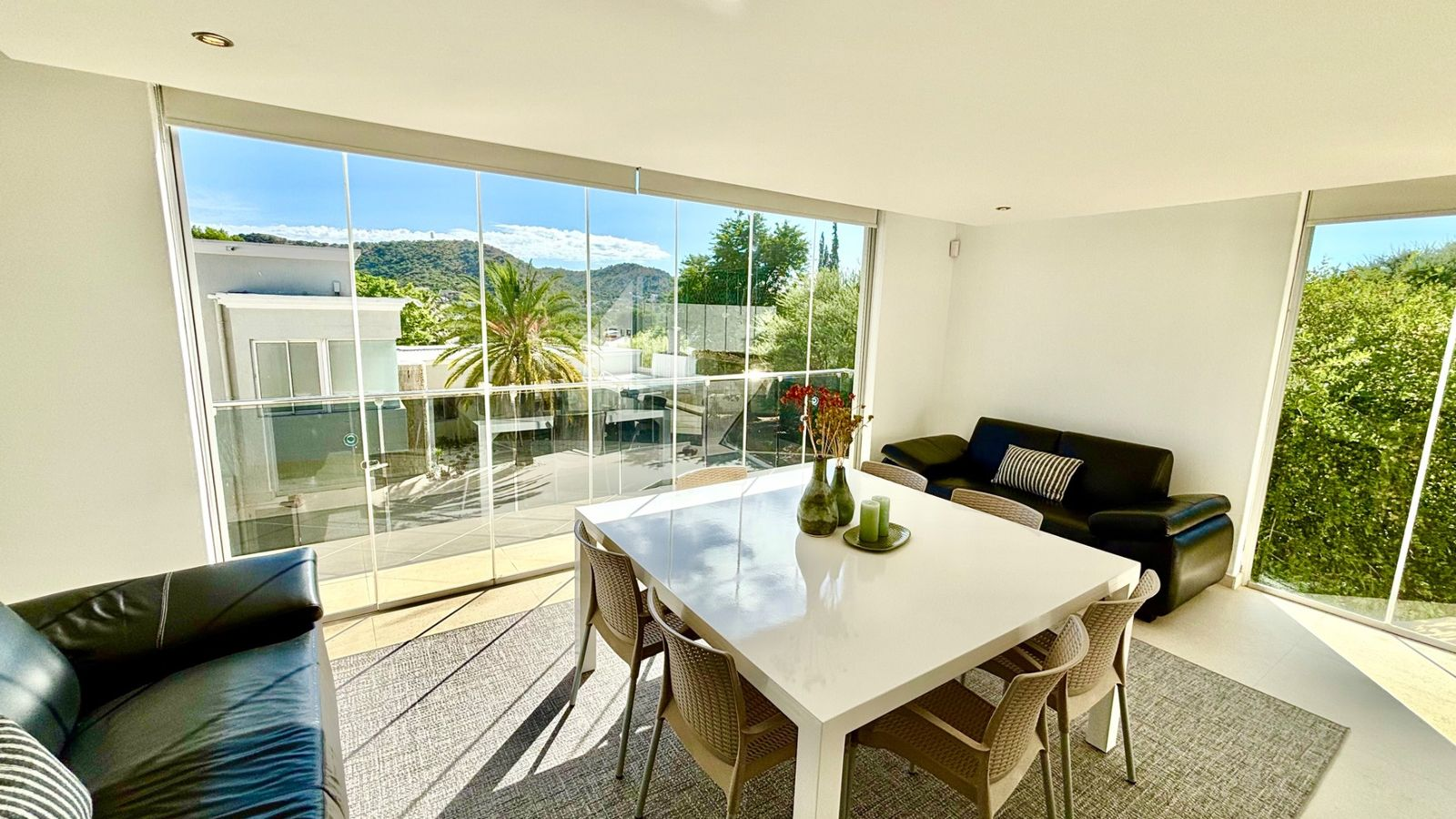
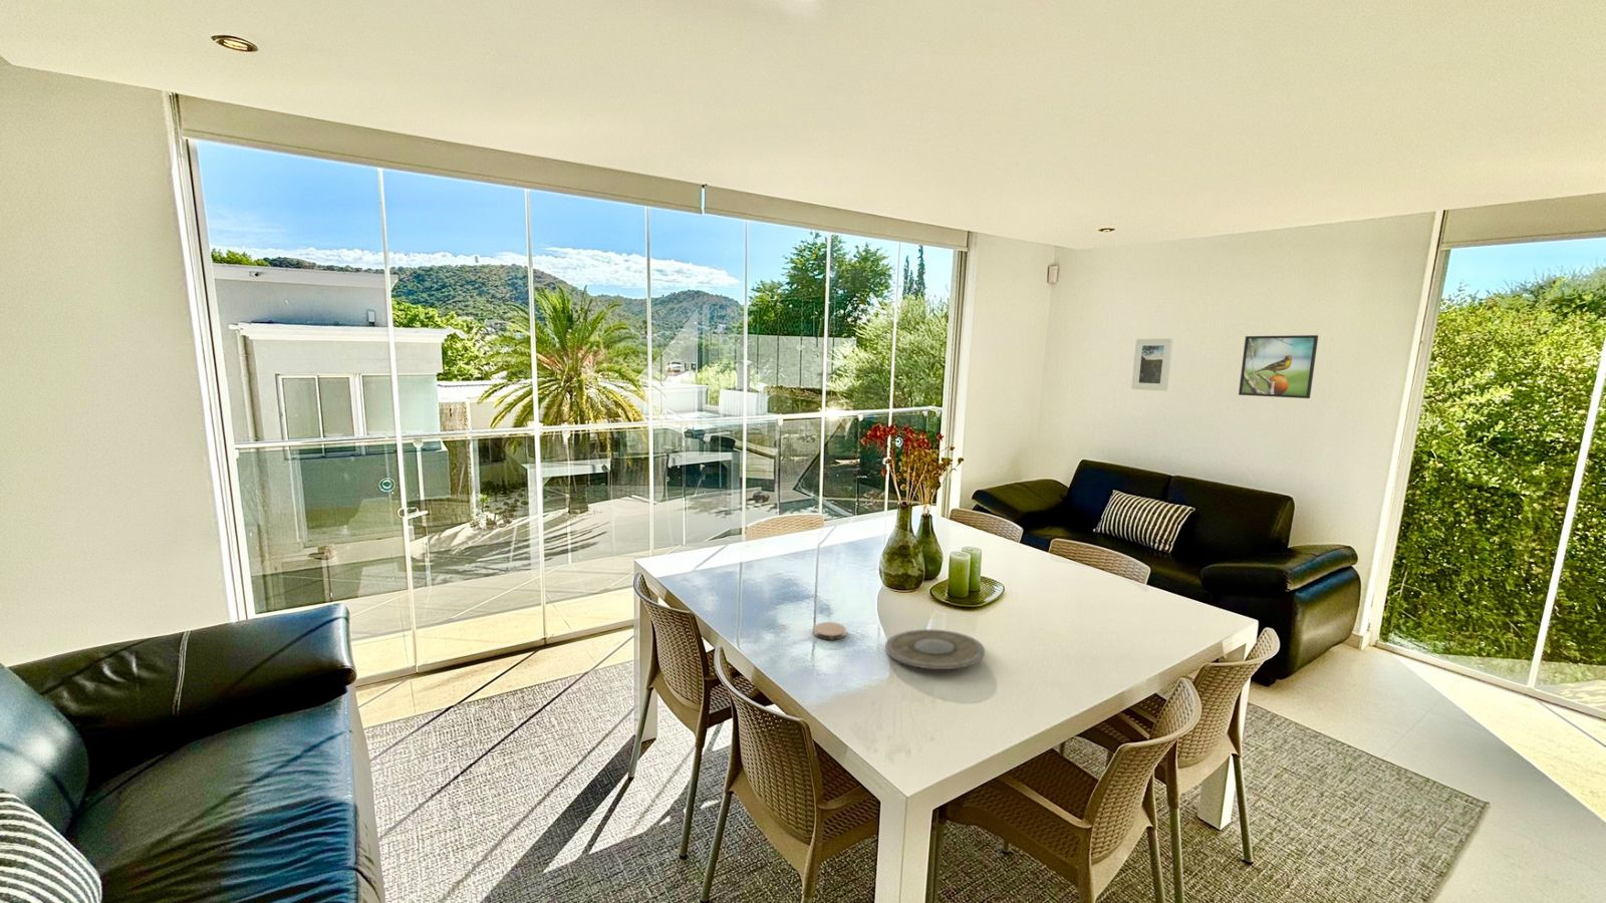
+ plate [885,628,986,670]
+ coaster [812,621,847,641]
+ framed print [1131,337,1174,391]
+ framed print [1238,334,1319,399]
